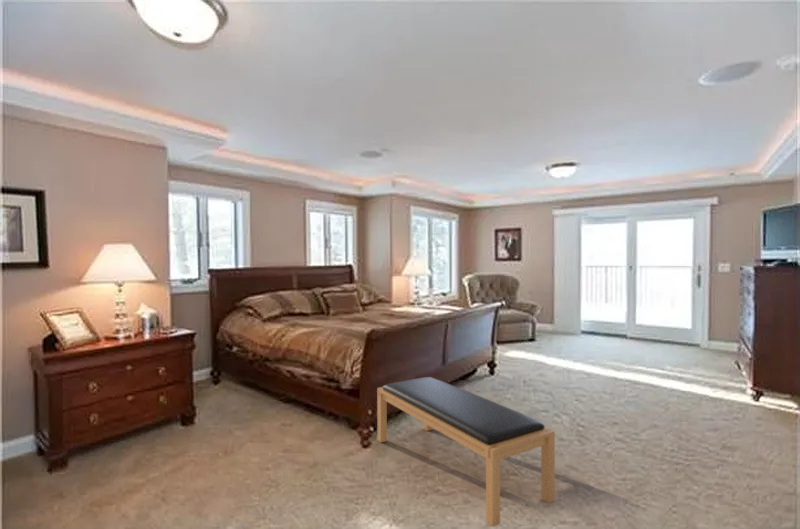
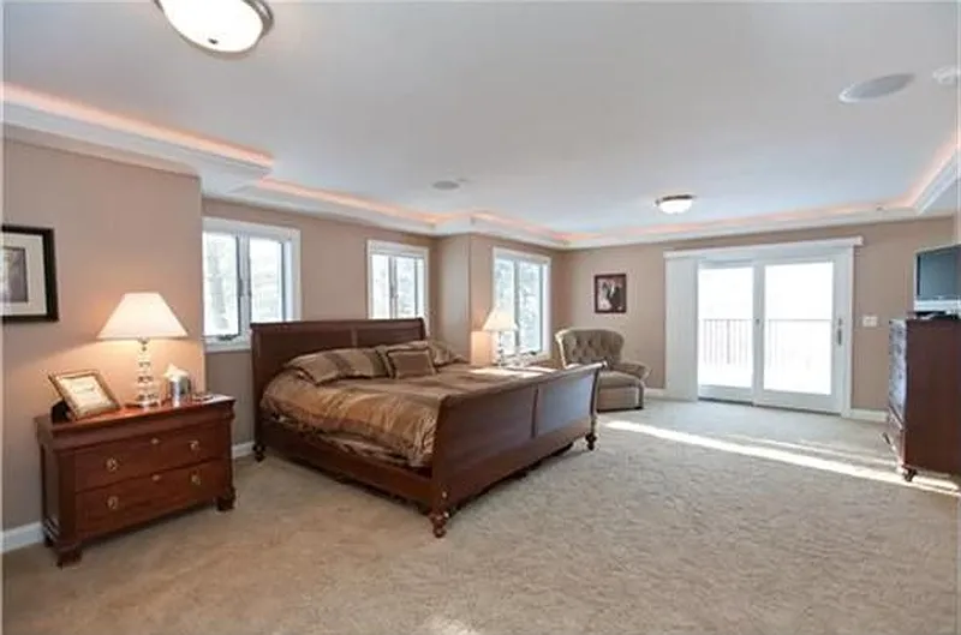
- bench [376,376,556,528]
